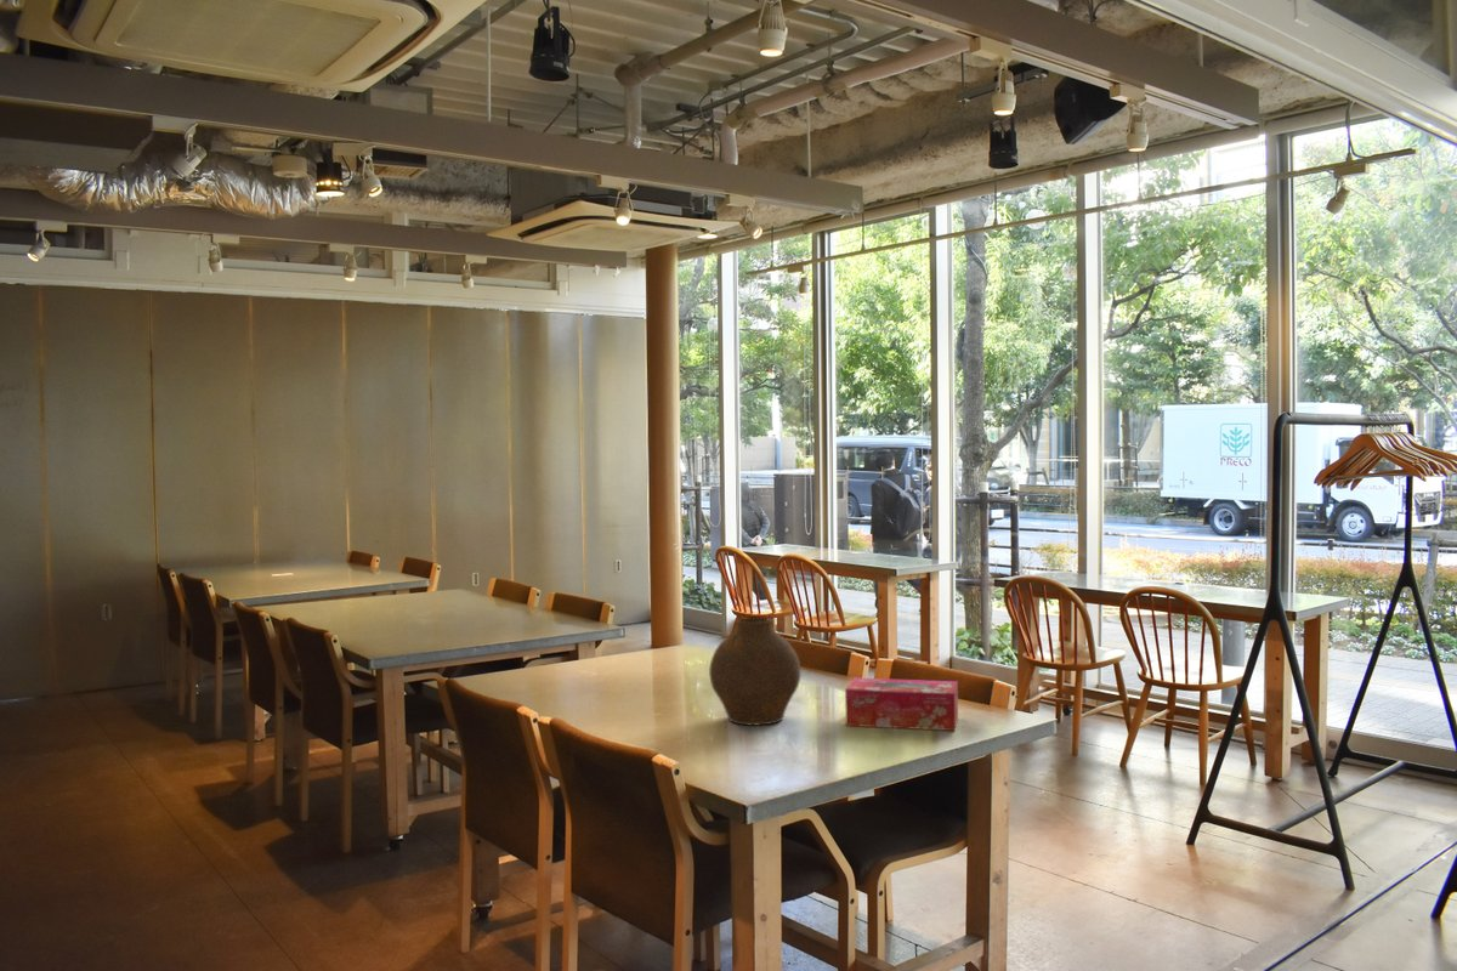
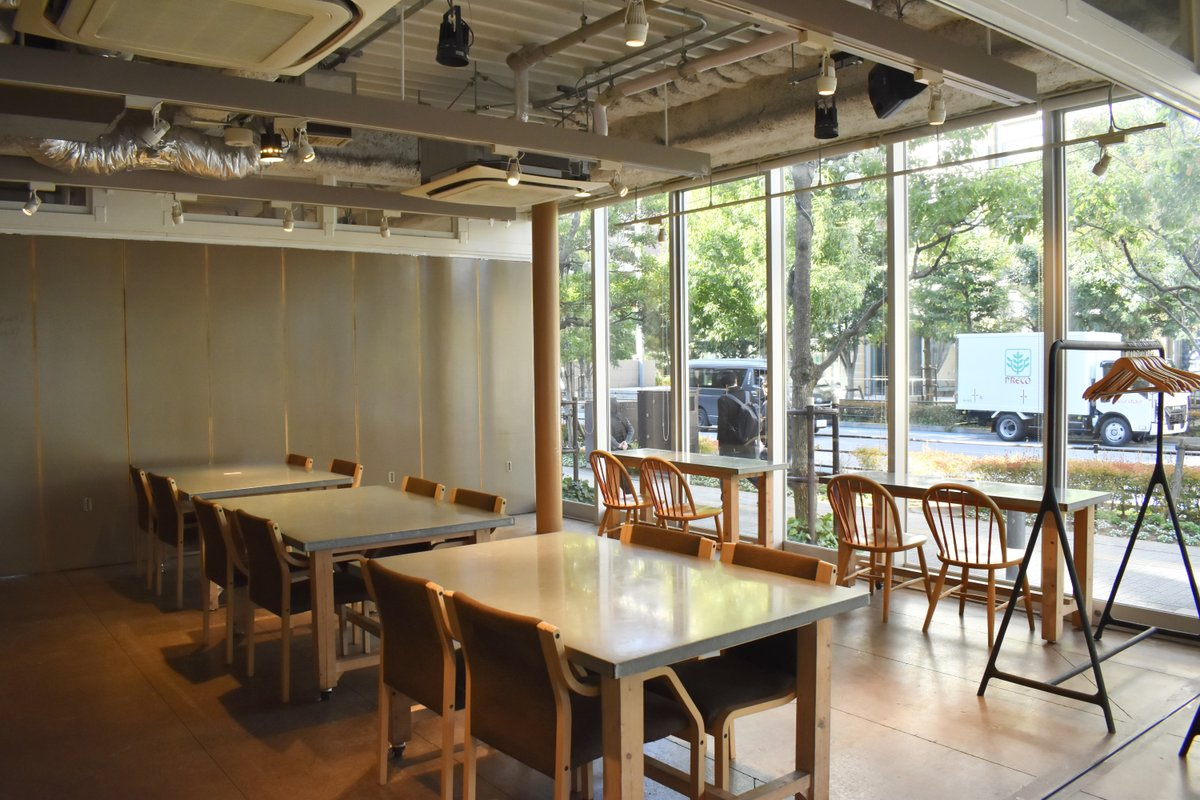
- tissue box [844,676,959,732]
- vase [708,615,801,727]
